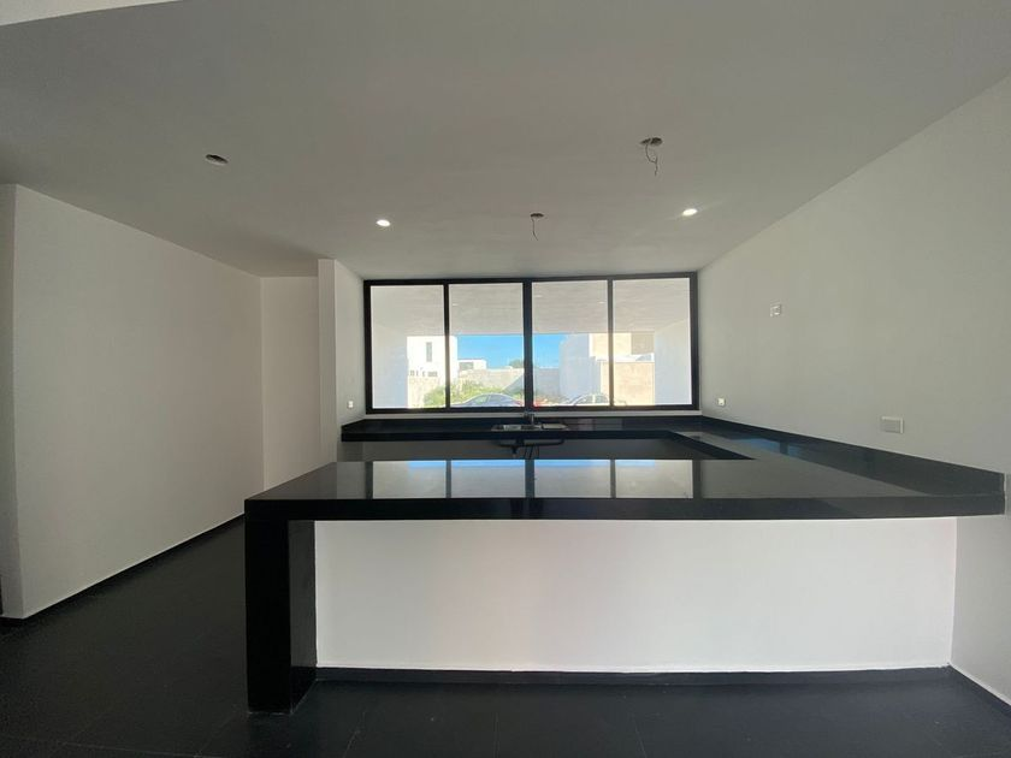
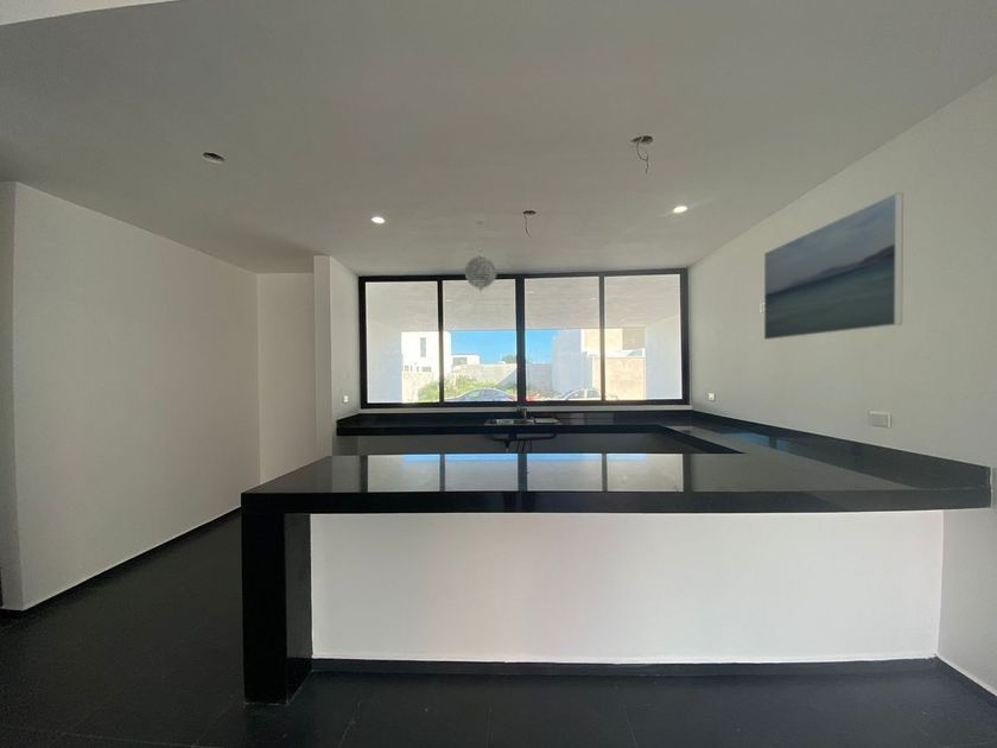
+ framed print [763,191,904,341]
+ pendant light [463,217,497,293]
